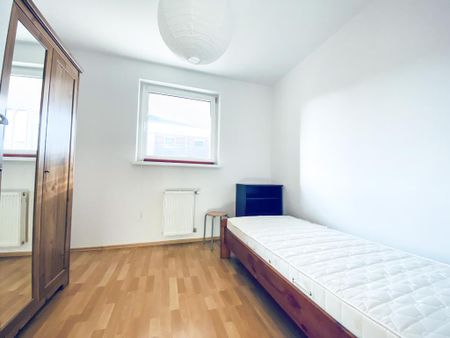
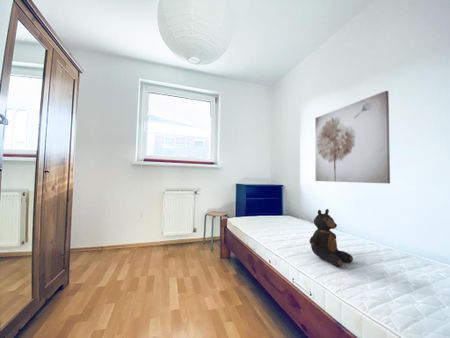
+ wall art [314,90,391,185]
+ teddy bear [309,208,354,268]
